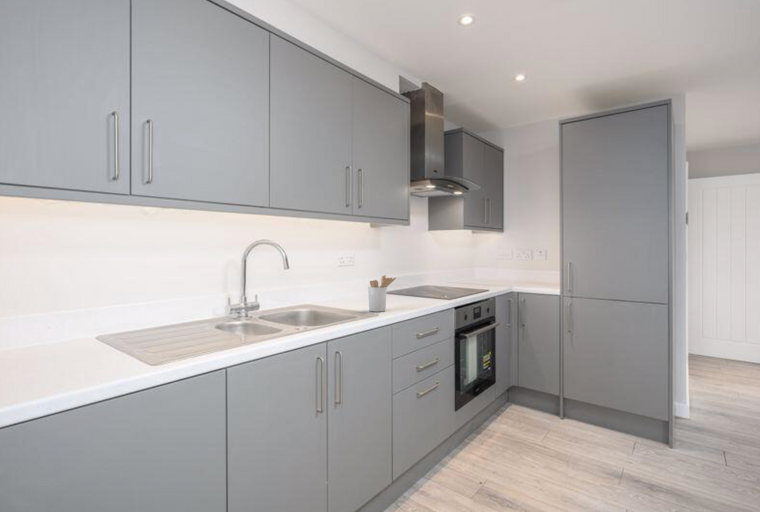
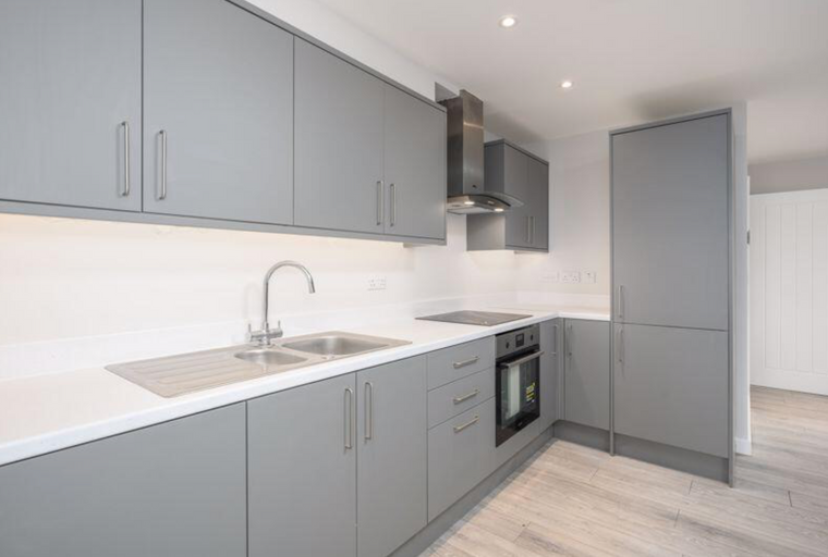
- utensil holder [367,274,397,313]
